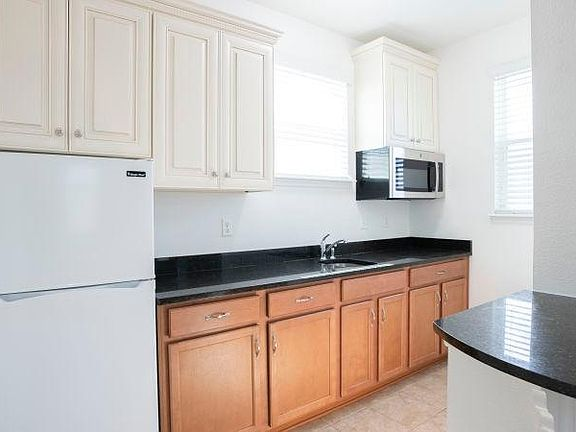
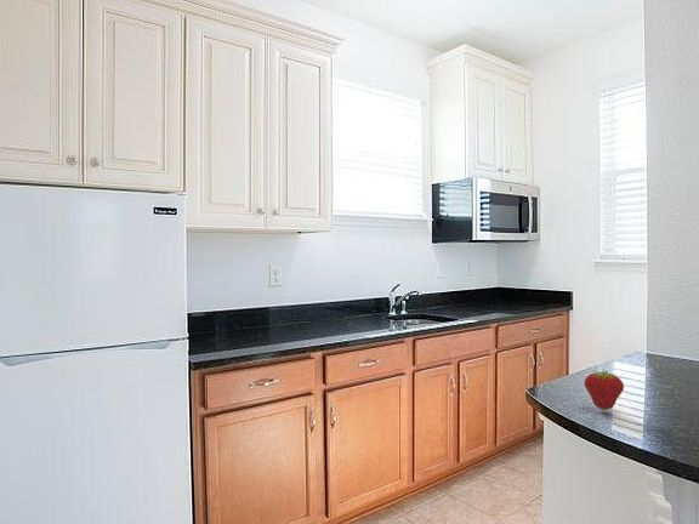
+ fruit [582,368,625,411]
